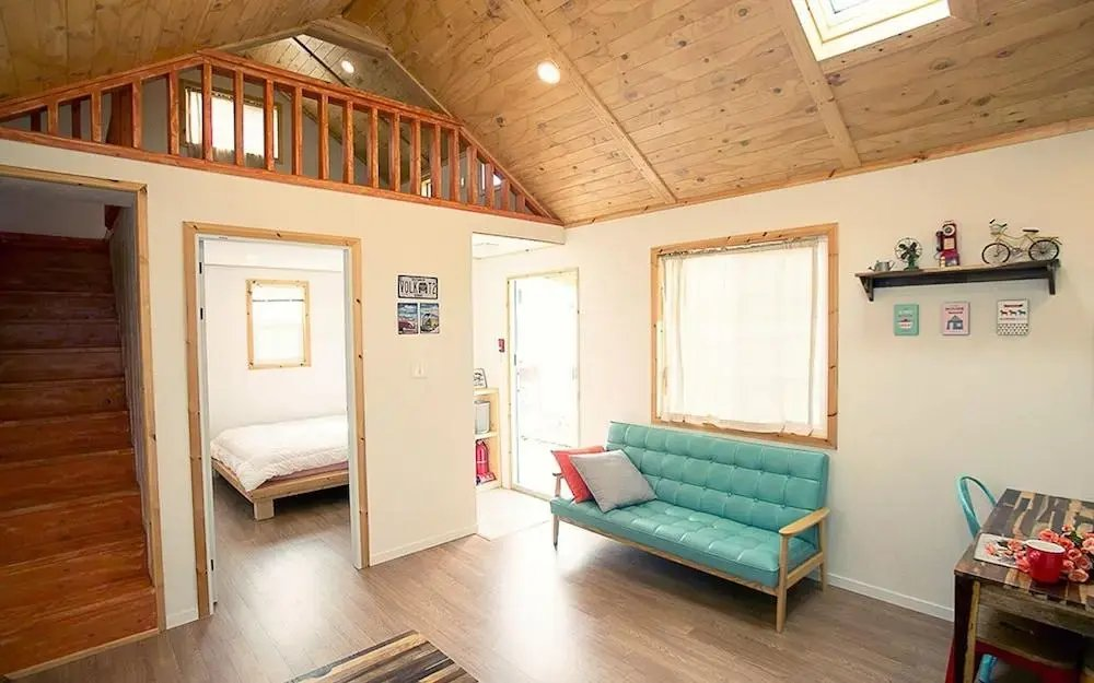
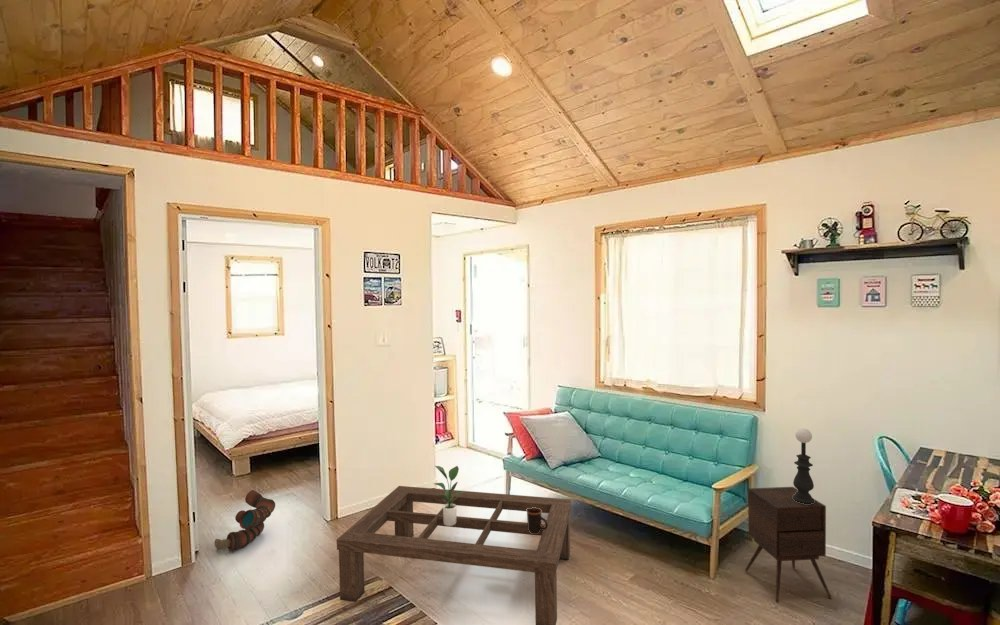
+ side table [744,486,832,603]
+ coffee table [336,485,572,625]
+ potted plant [433,465,464,527]
+ boots [213,489,276,552]
+ table lamp [792,427,815,504]
+ mug [525,507,548,534]
